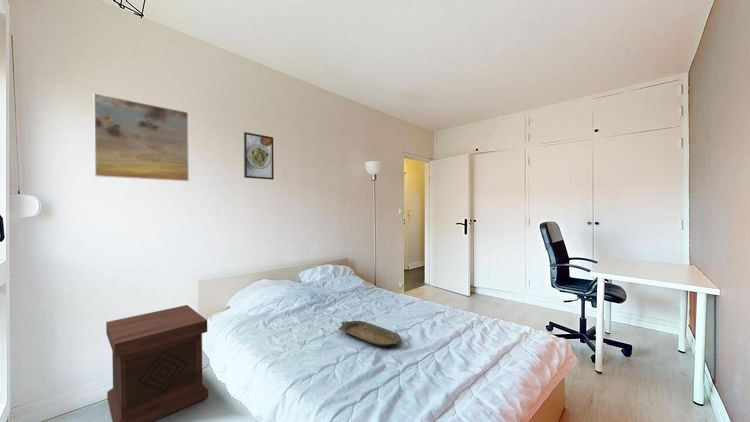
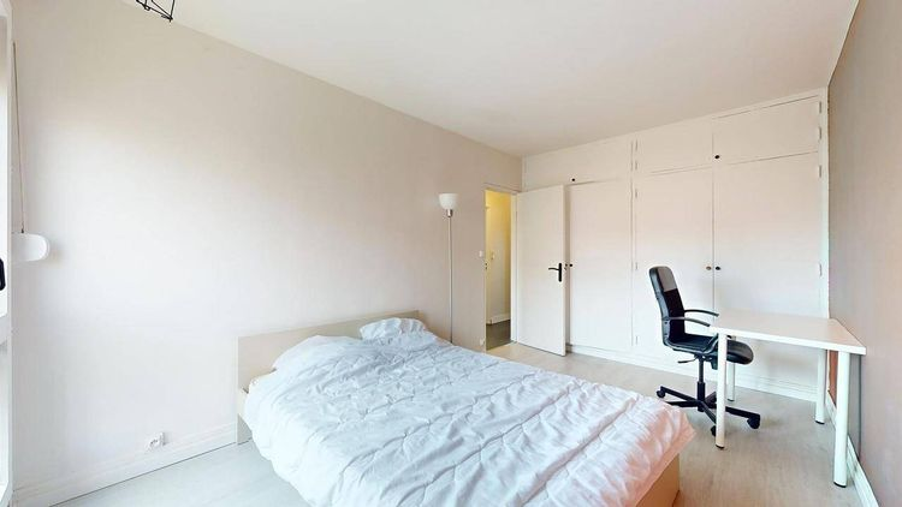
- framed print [93,92,190,182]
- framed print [243,131,275,181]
- serving tray [338,320,403,348]
- side table [105,304,209,422]
